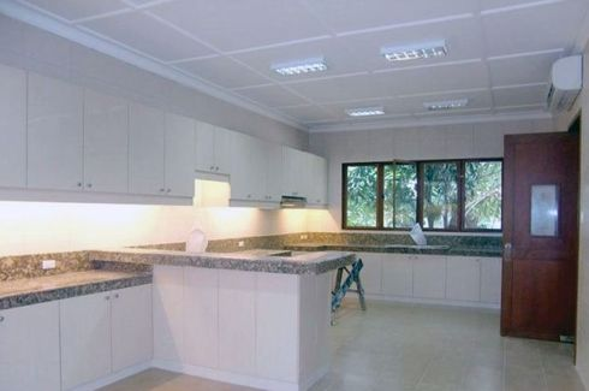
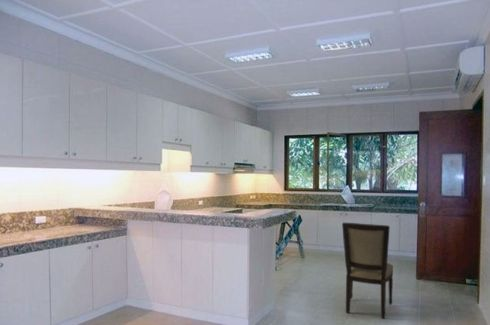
+ dining chair [341,222,394,320]
